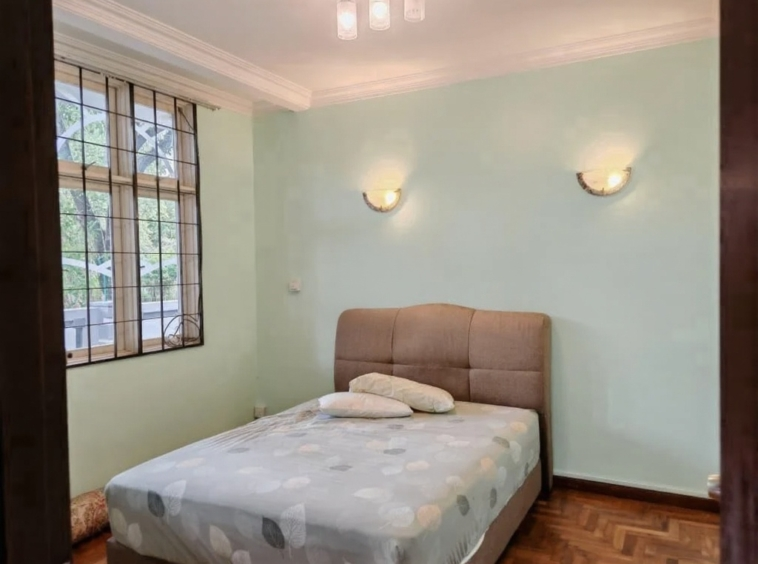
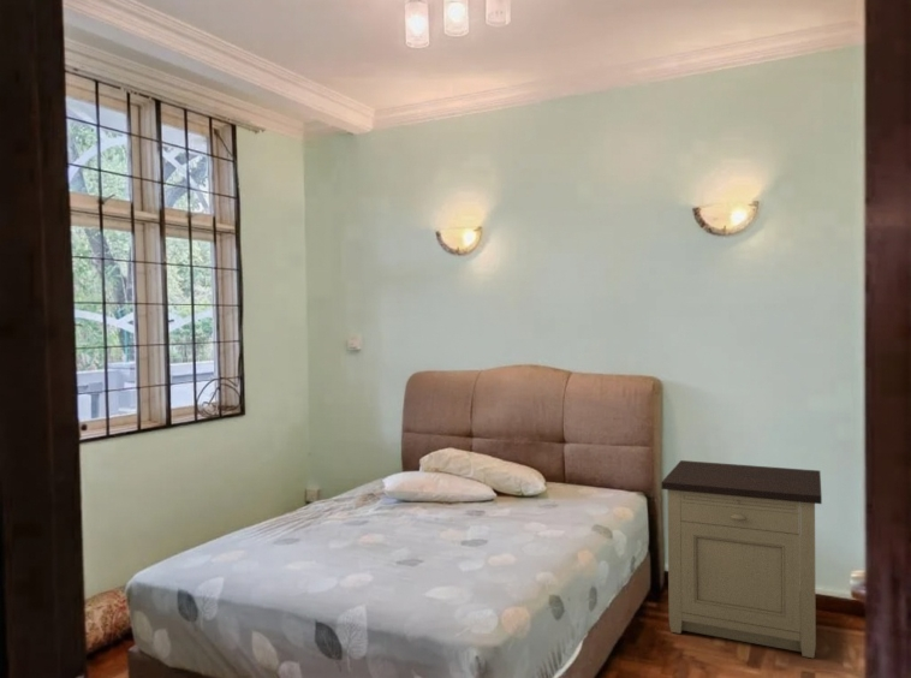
+ nightstand [660,459,823,660]
